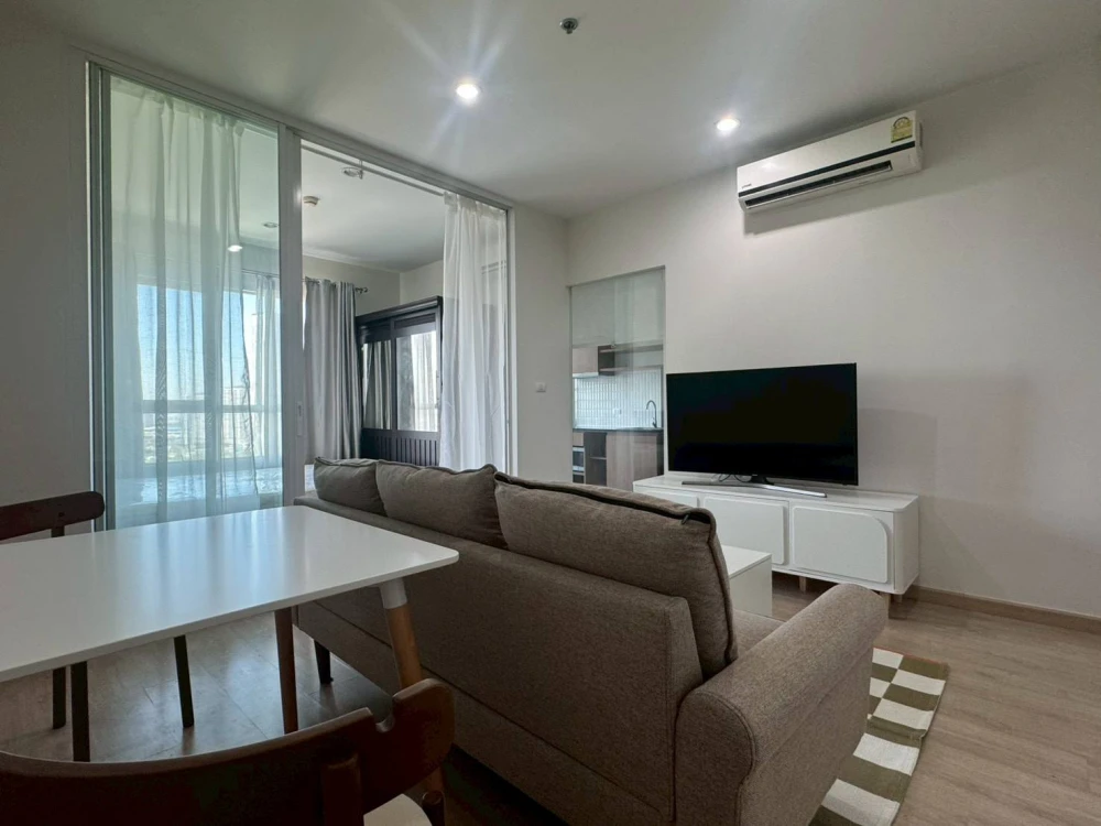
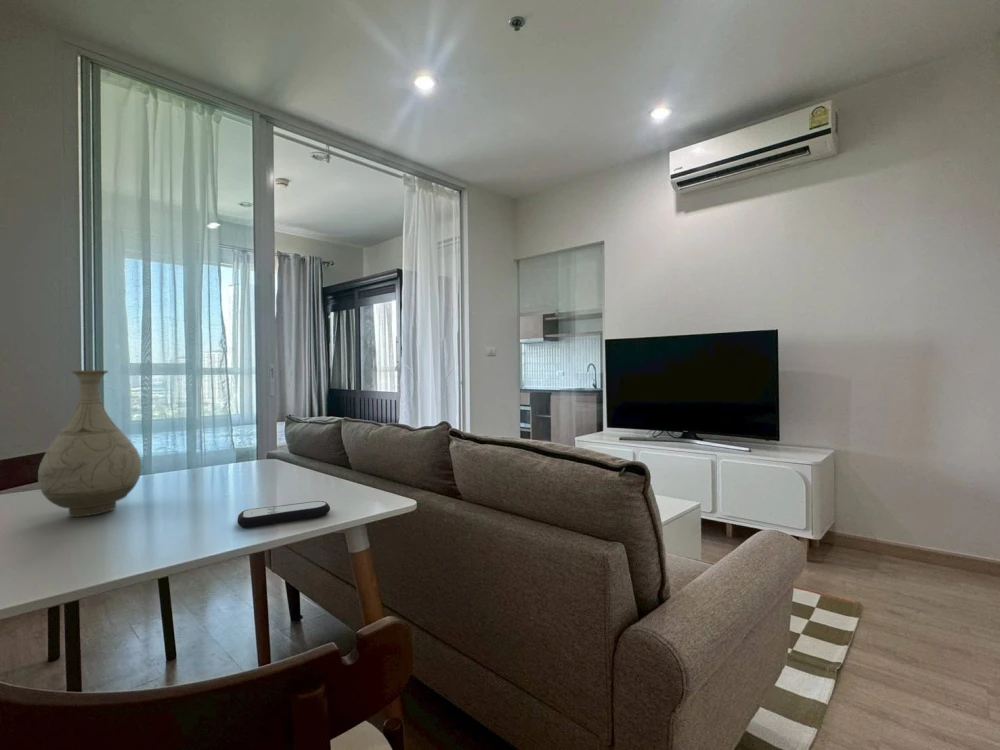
+ remote control [236,500,331,529]
+ vase [37,369,142,518]
